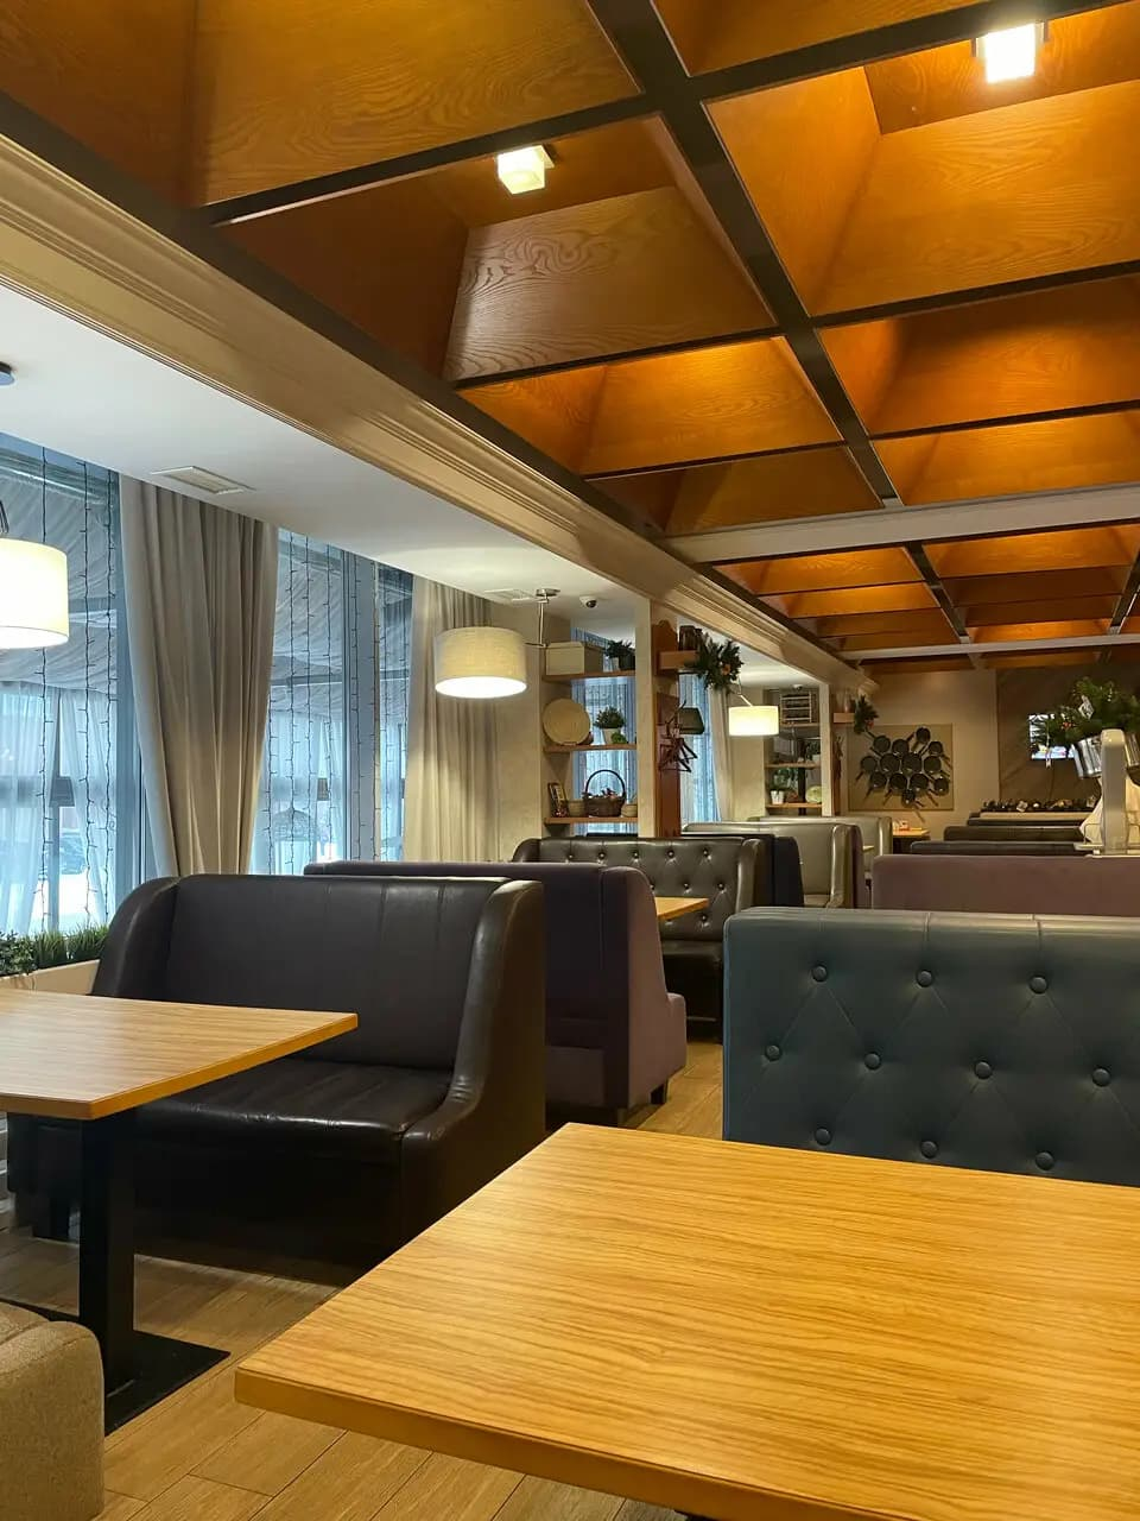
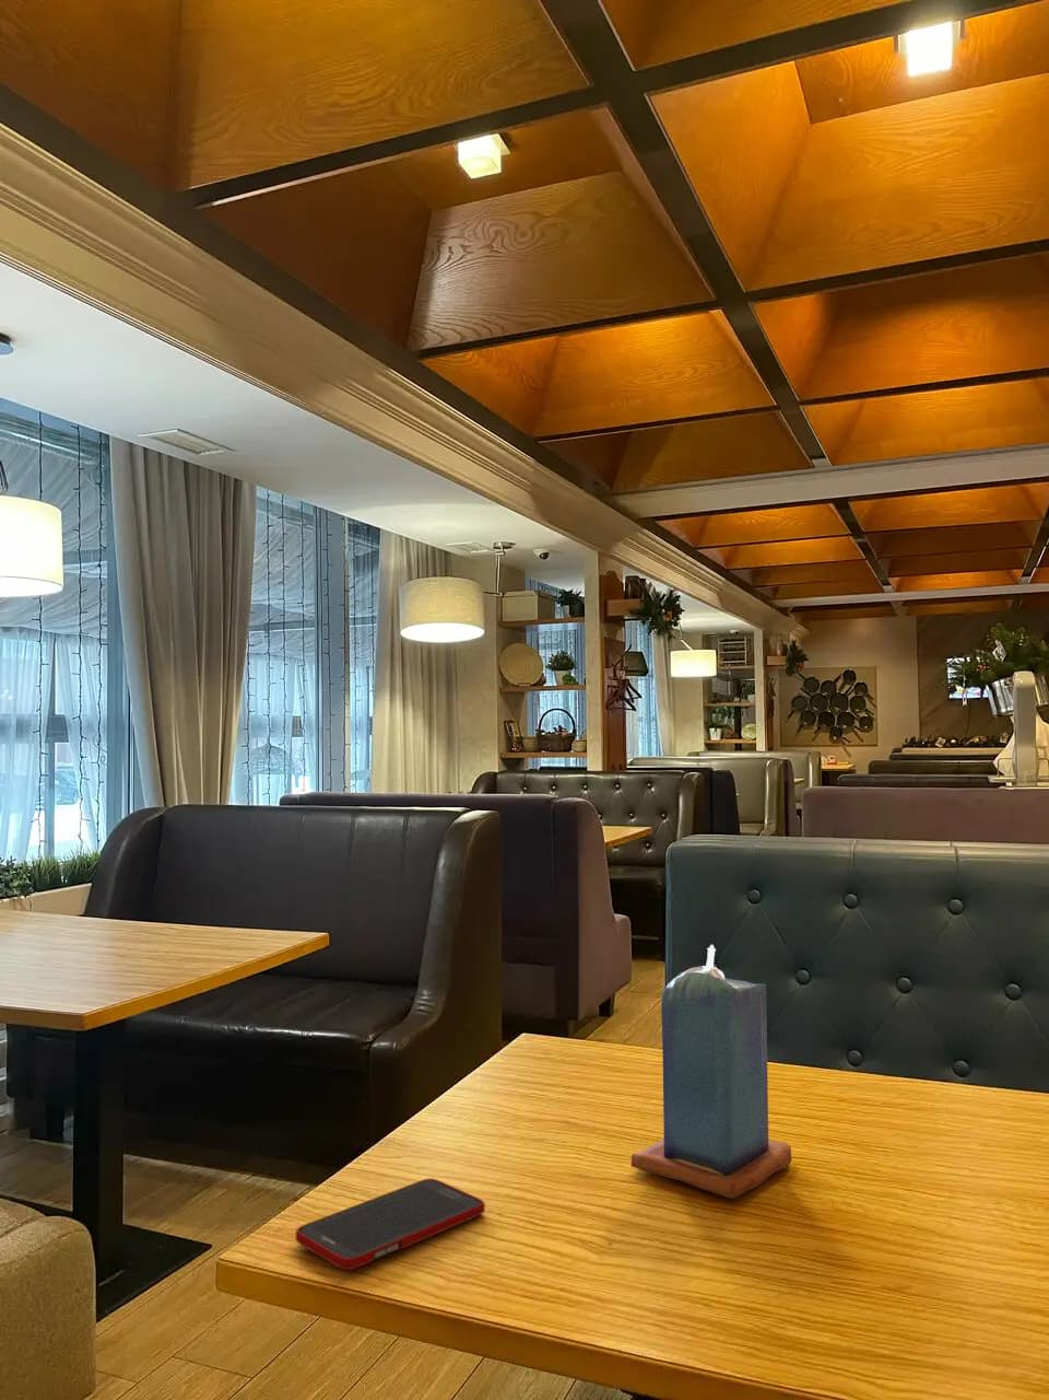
+ candle [630,944,792,1199]
+ cell phone [295,1177,486,1271]
